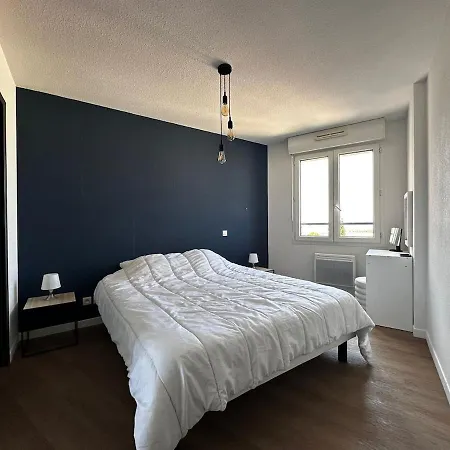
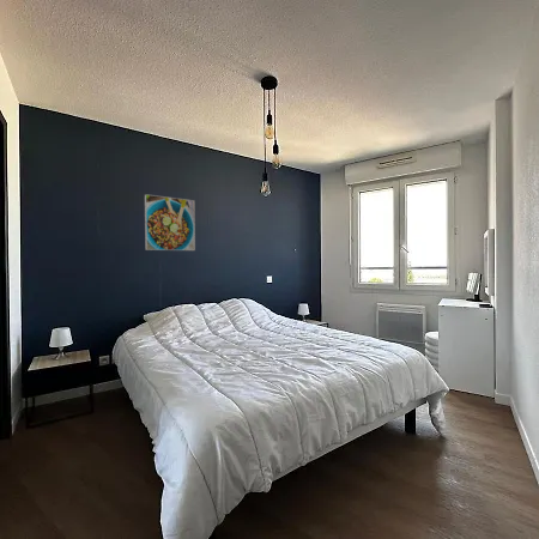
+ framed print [144,193,196,252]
